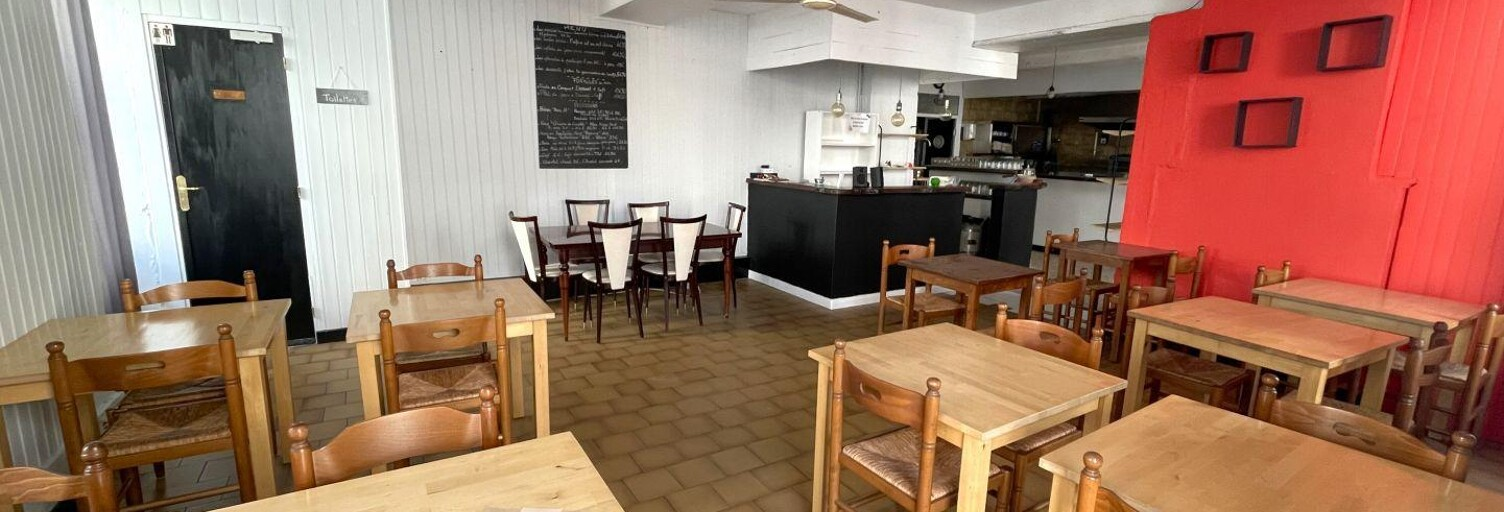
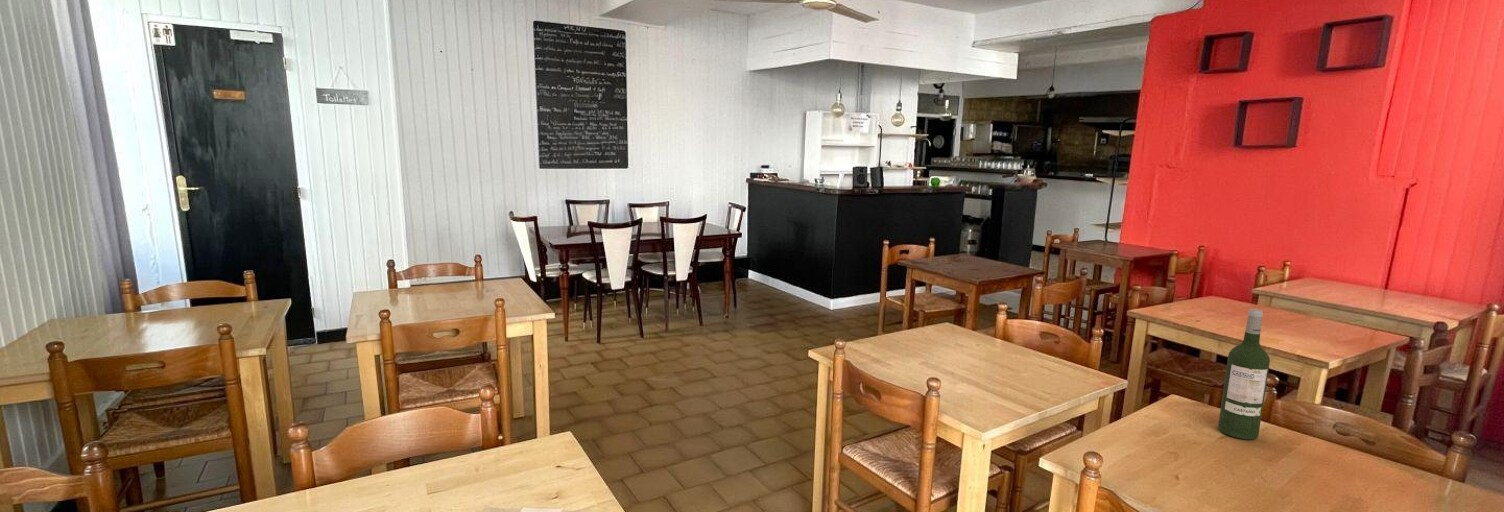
+ wine bottle [1217,308,1271,440]
